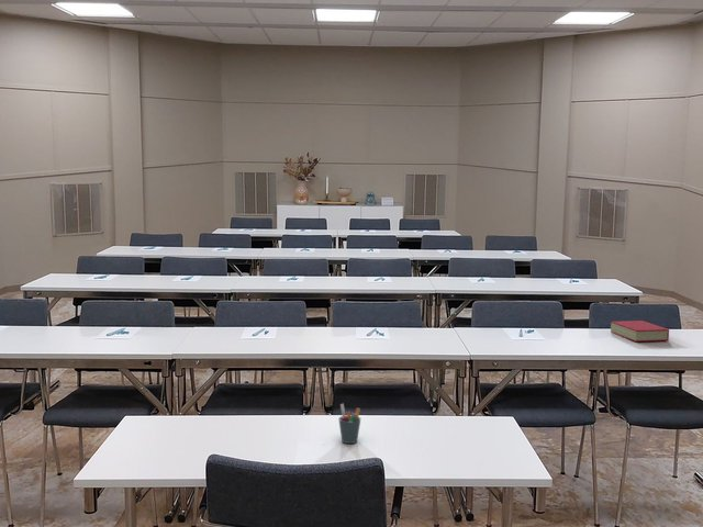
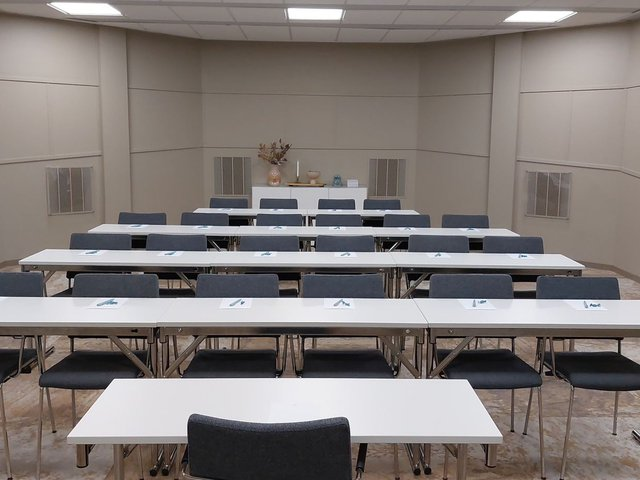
- pen holder [337,403,362,445]
- book [610,319,670,343]
